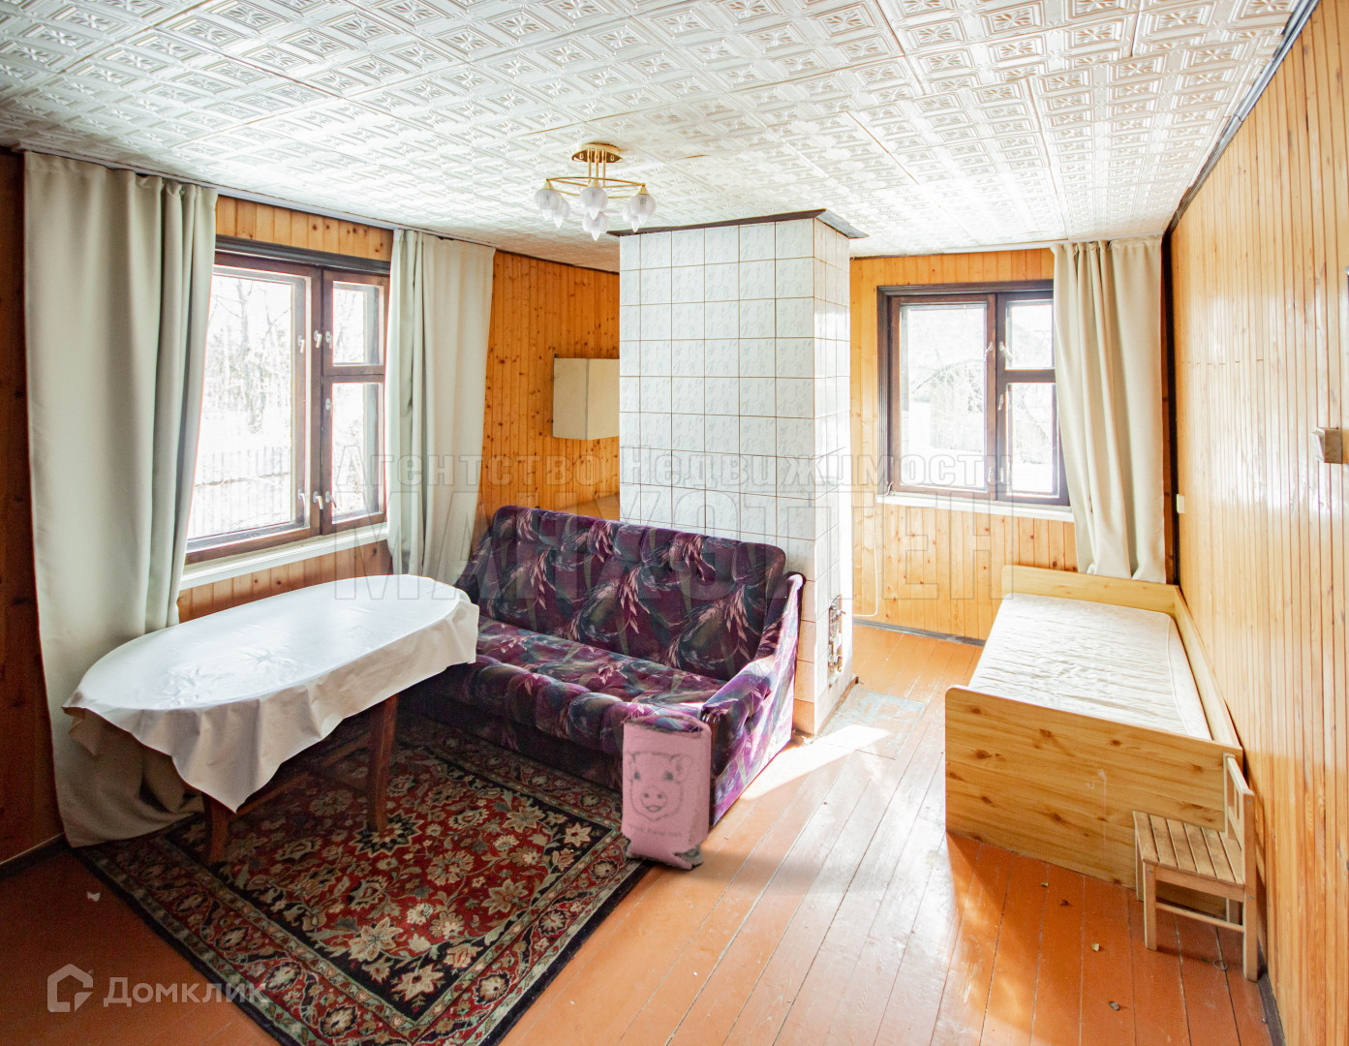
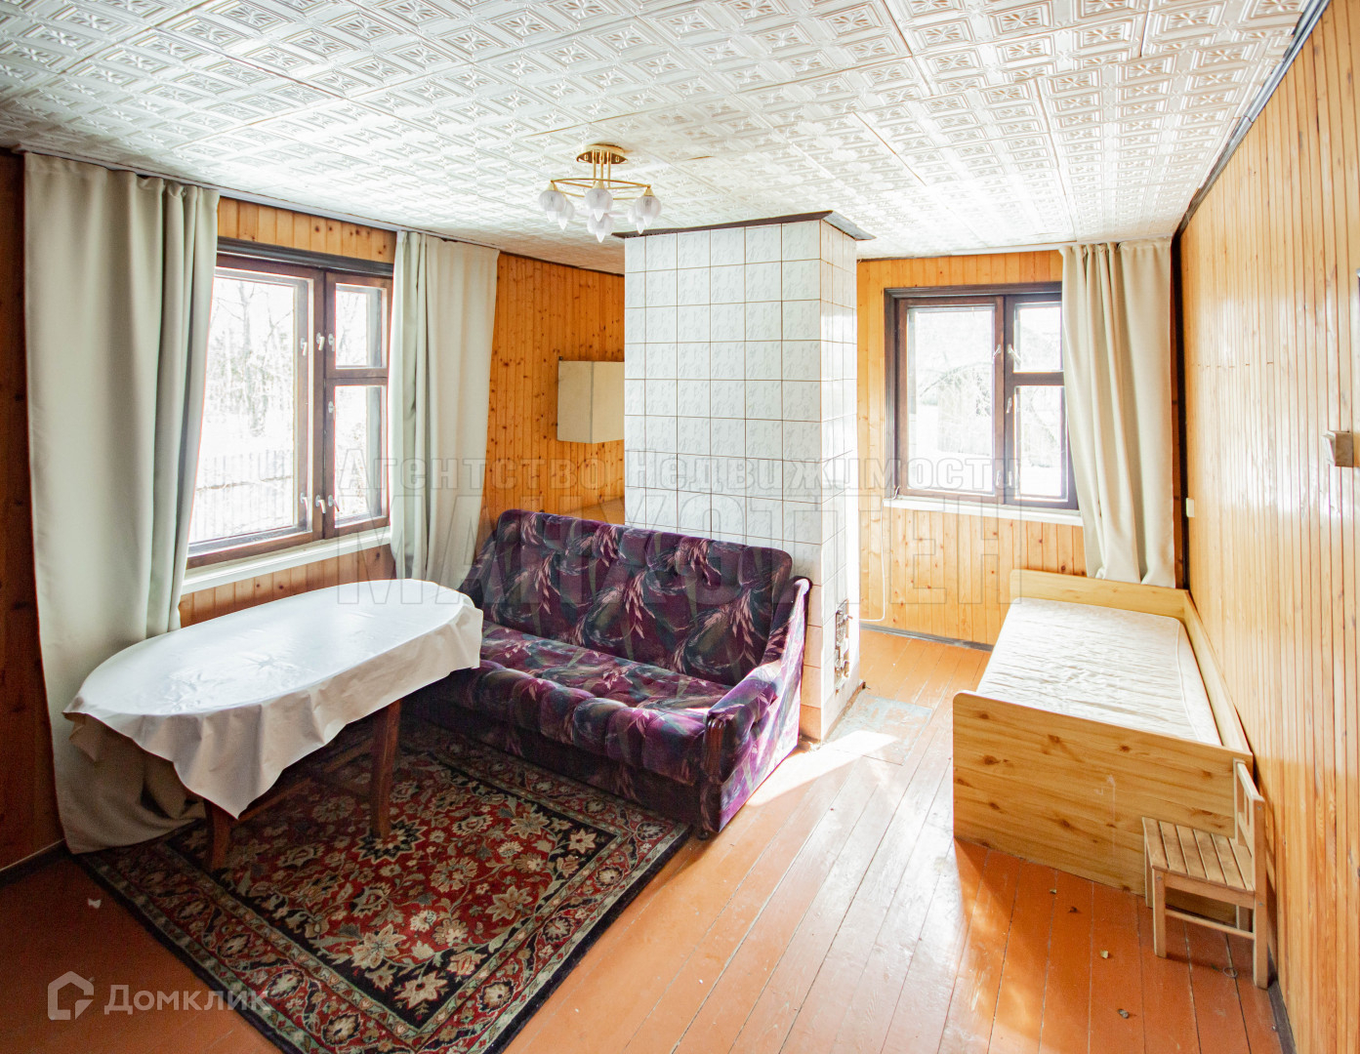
- bag [620,713,713,871]
